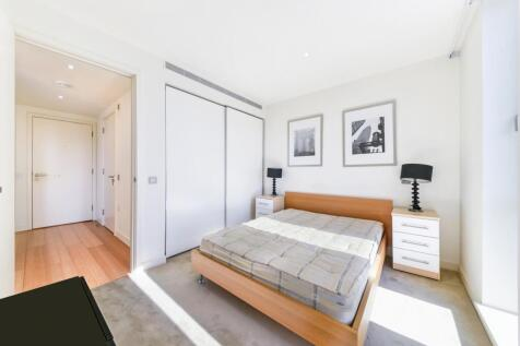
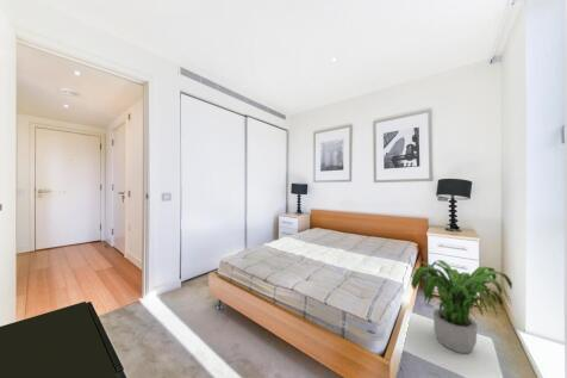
+ potted plant [410,259,513,354]
